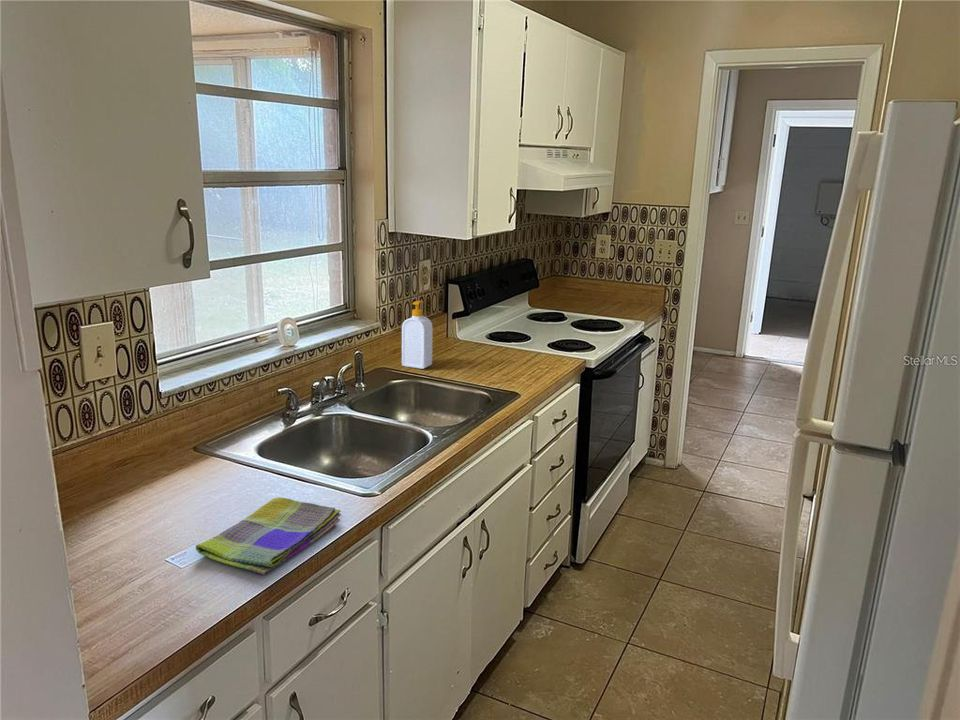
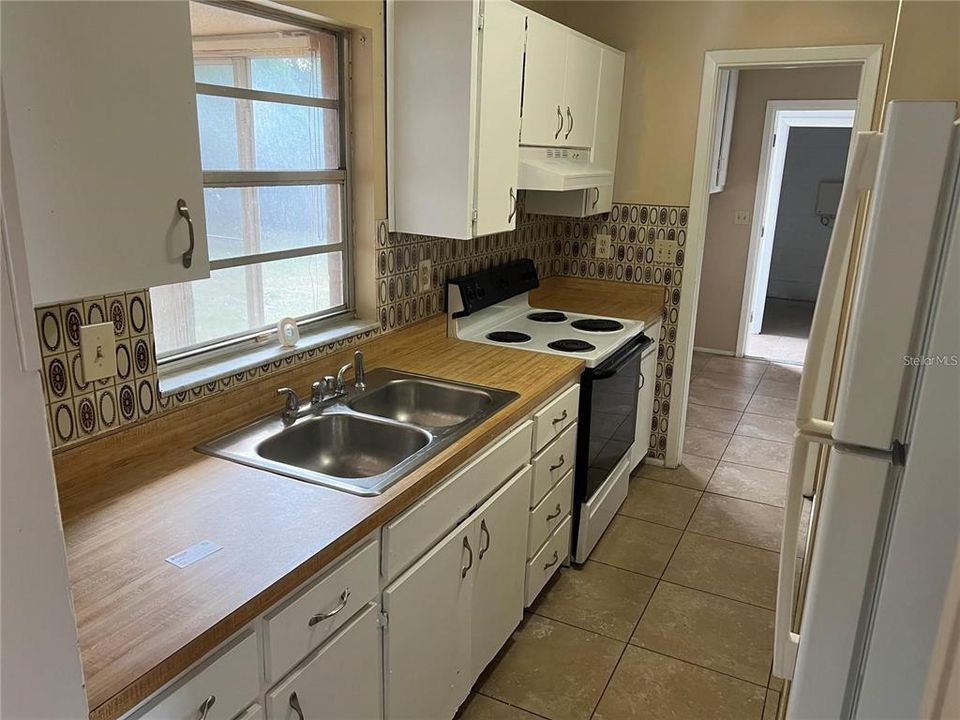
- dish towel [195,497,342,575]
- soap bottle [401,300,434,370]
